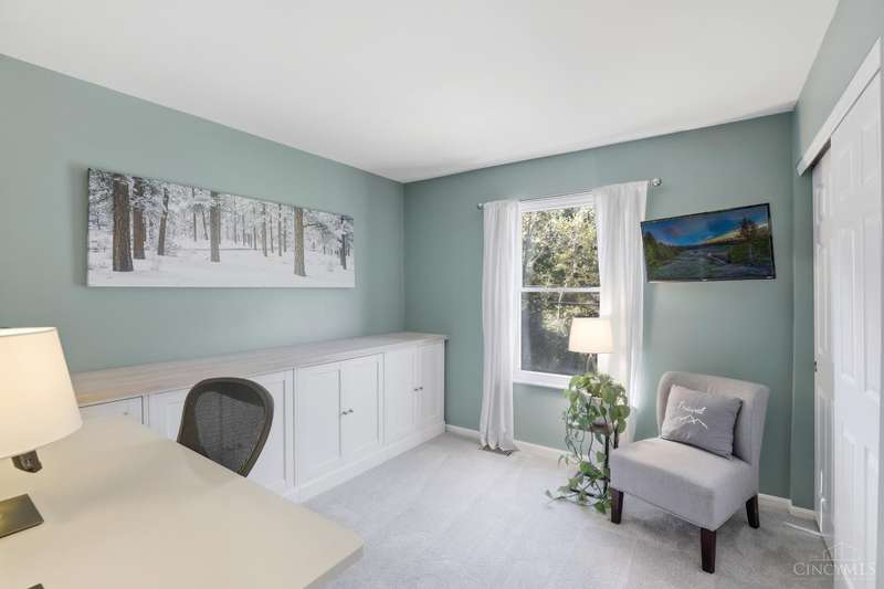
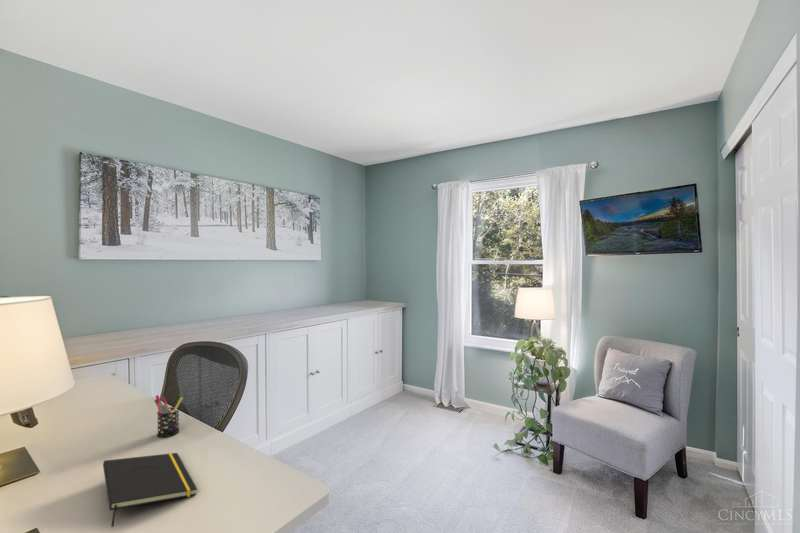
+ notepad [102,452,198,528]
+ pen holder [153,394,184,438]
